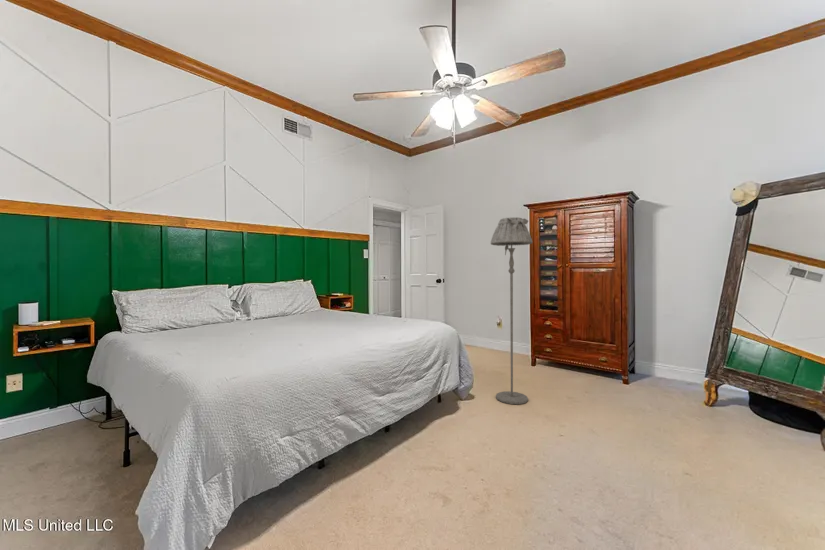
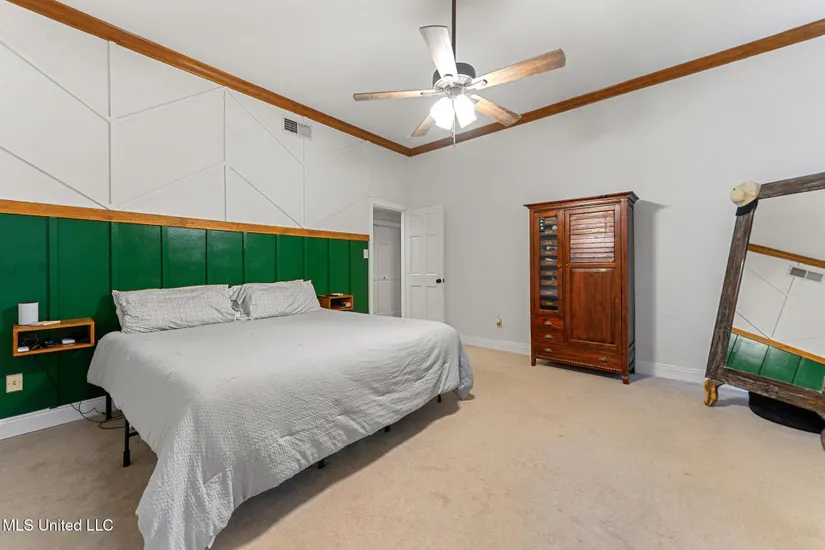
- floor lamp [490,216,534,405]
